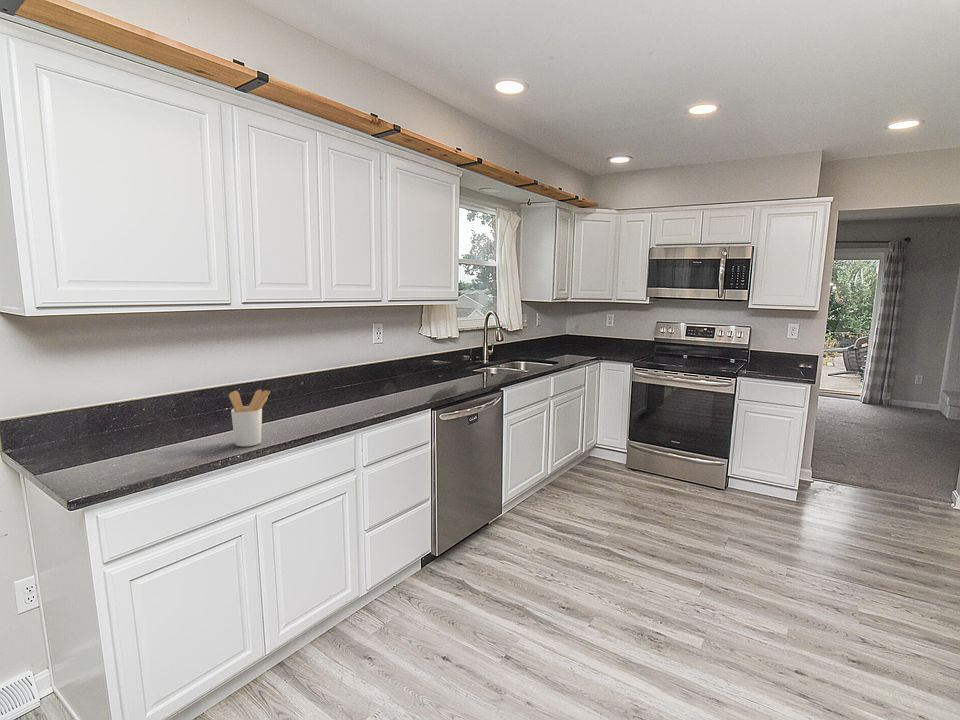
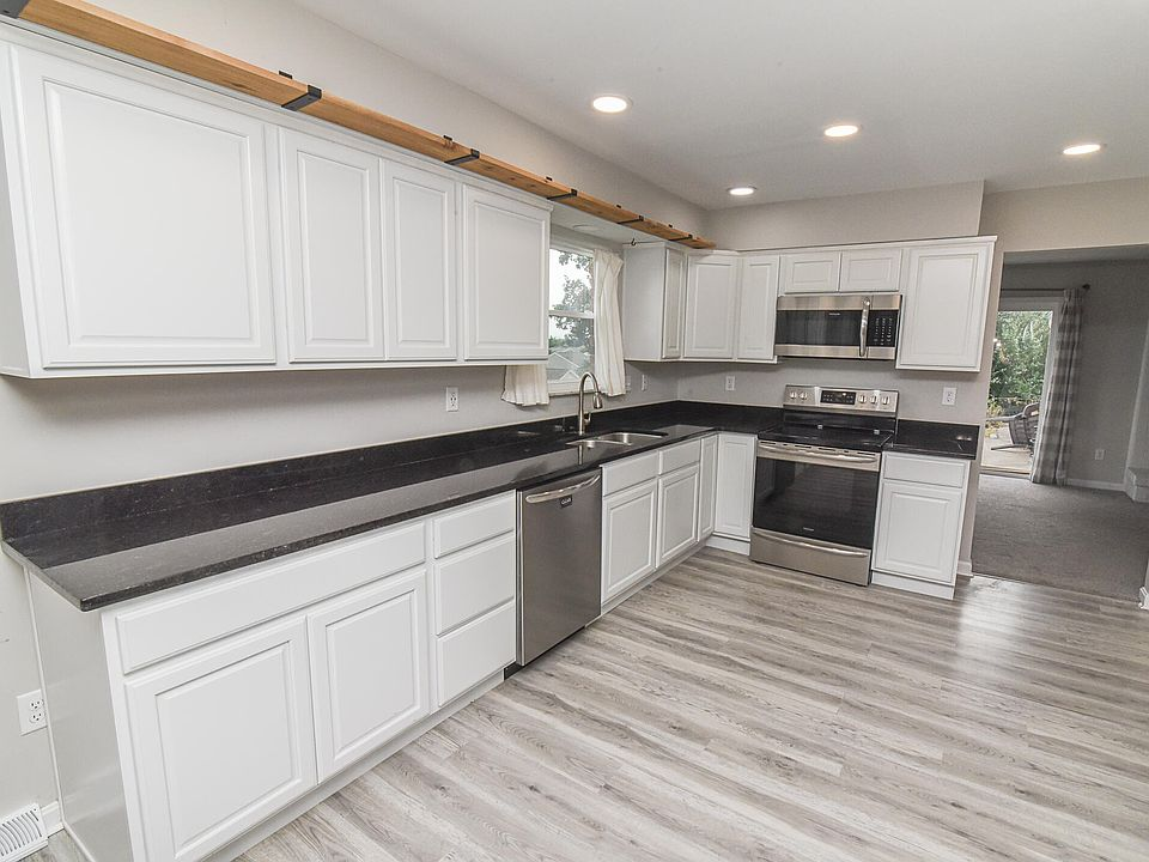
- utensil holder [228,389,271,447]
